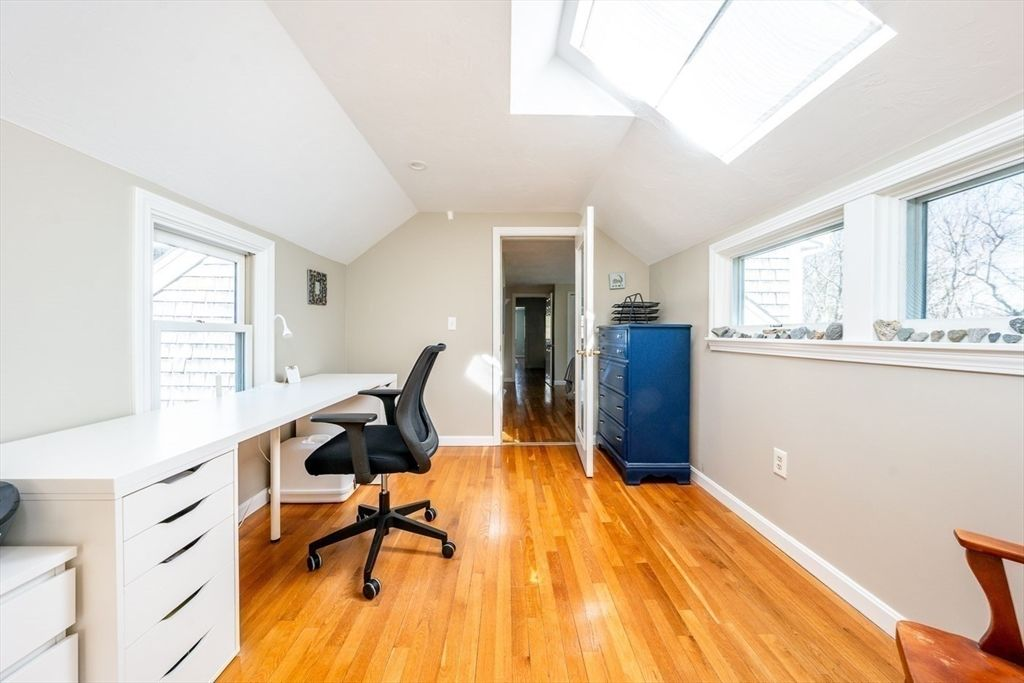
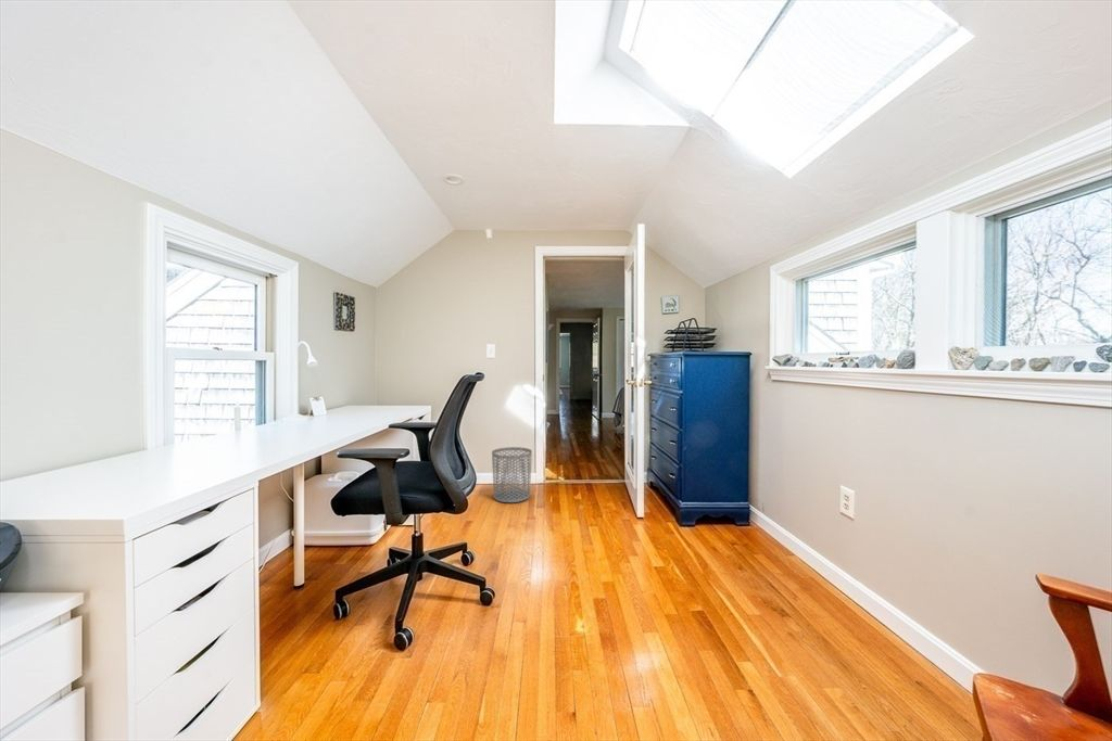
+ waste bin [491,446,533,503]
